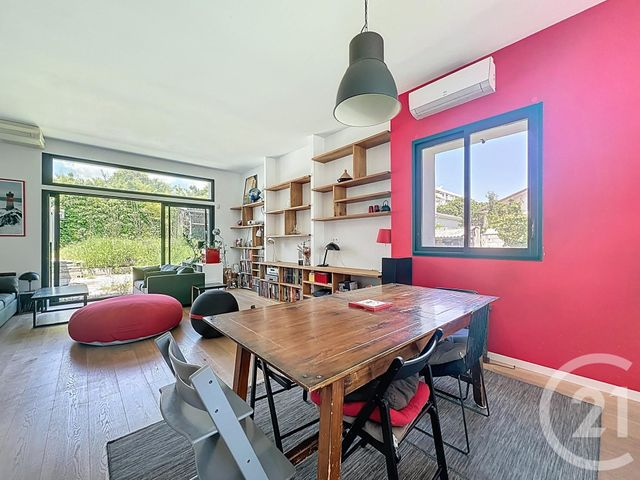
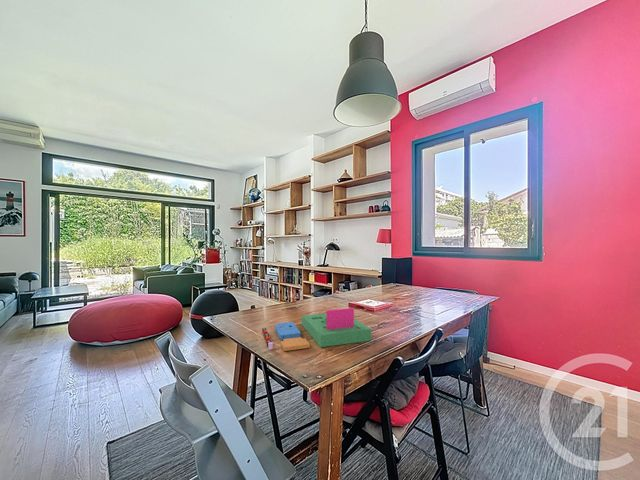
+ board game [261,307,372,352]
